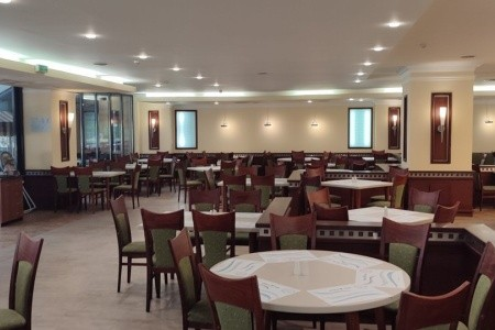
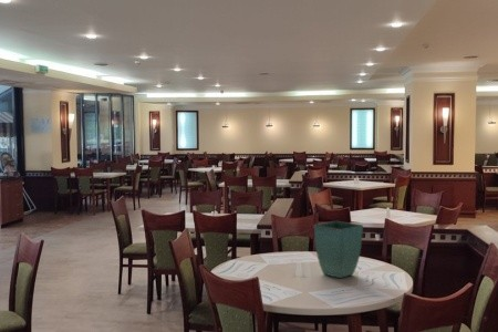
+ flower pot [313,220,364,279]
